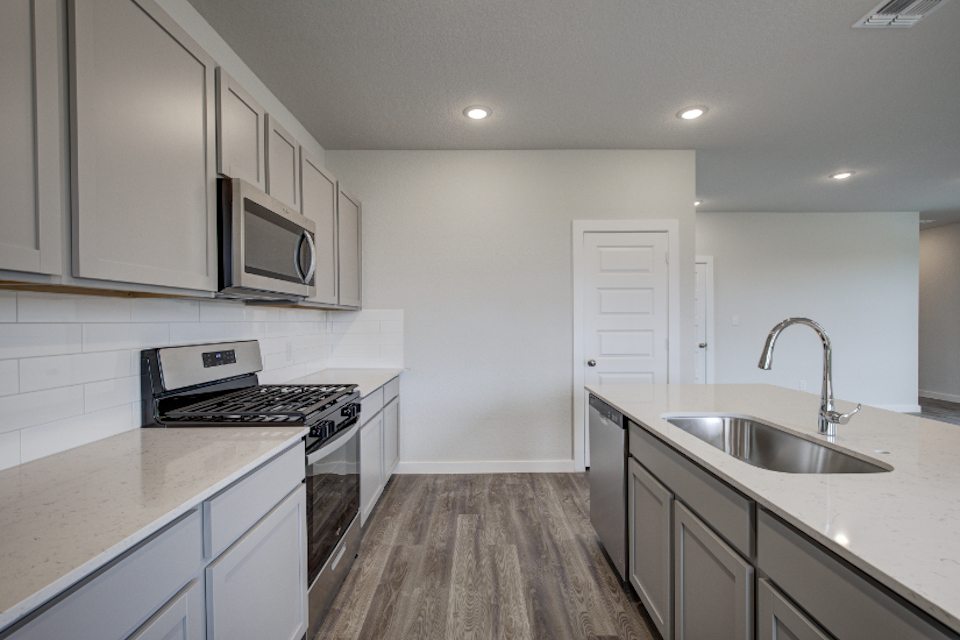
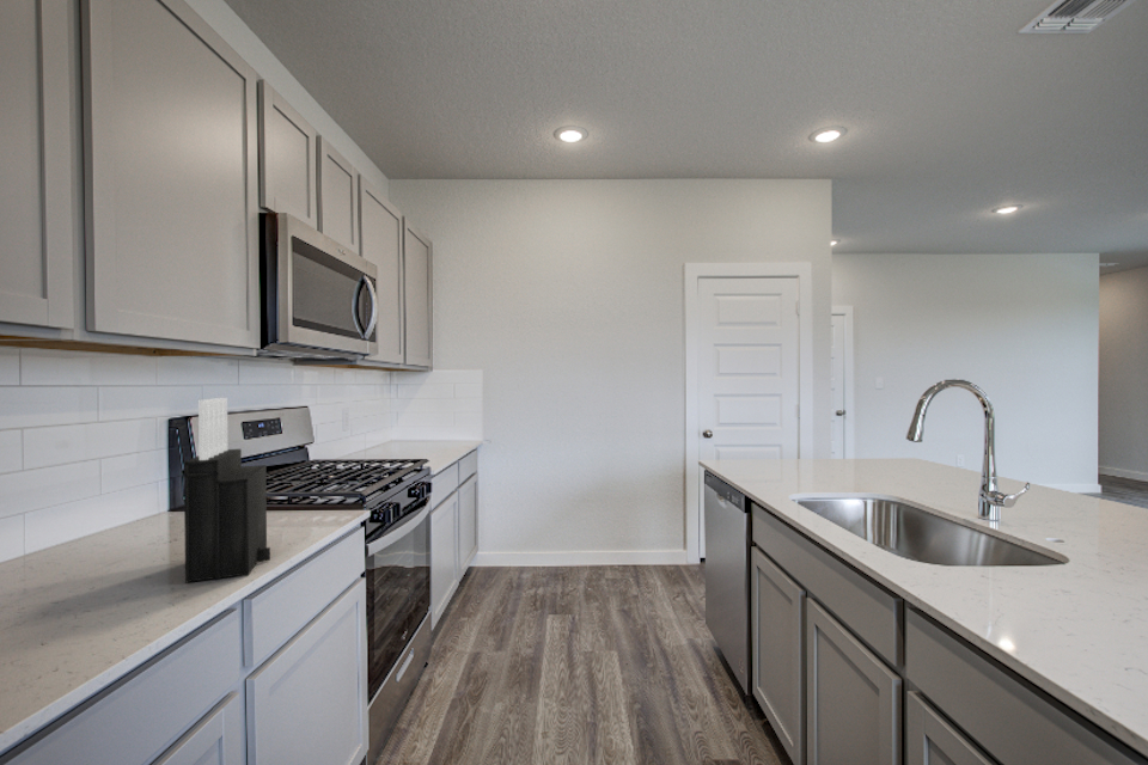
+ knife block [183,397,271,585]
